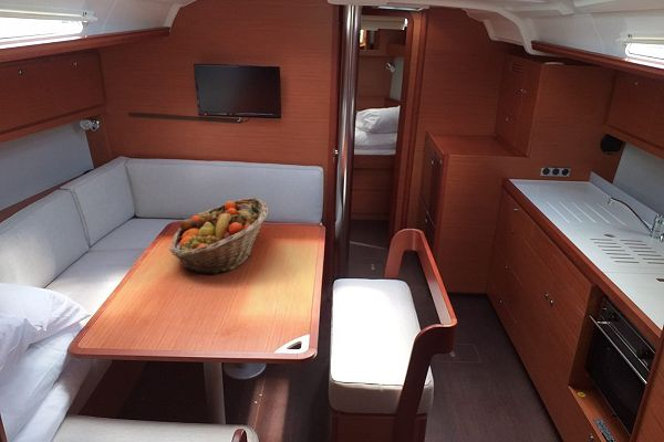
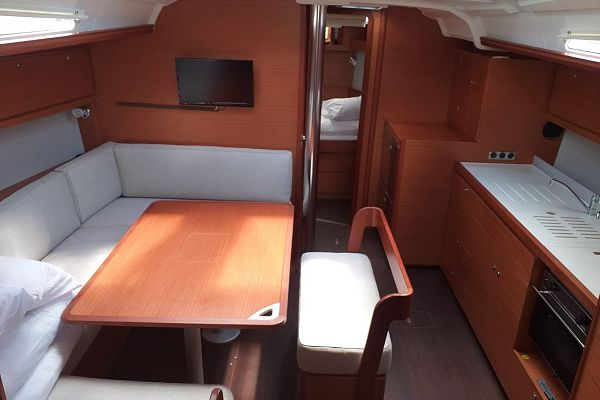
- fruit basket [169,197,269,276]
